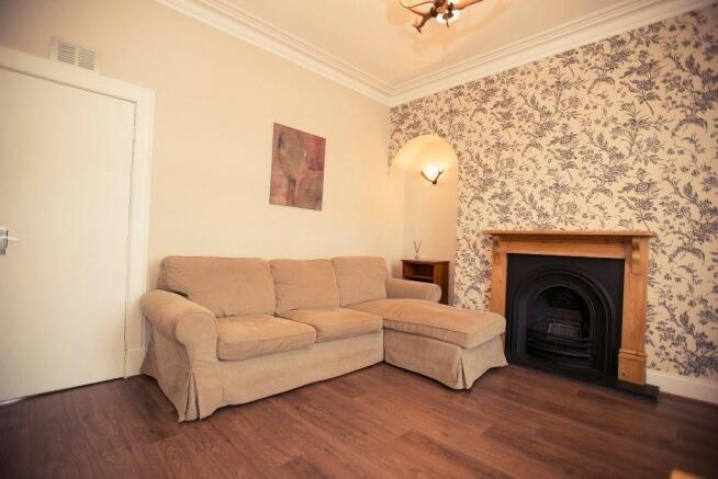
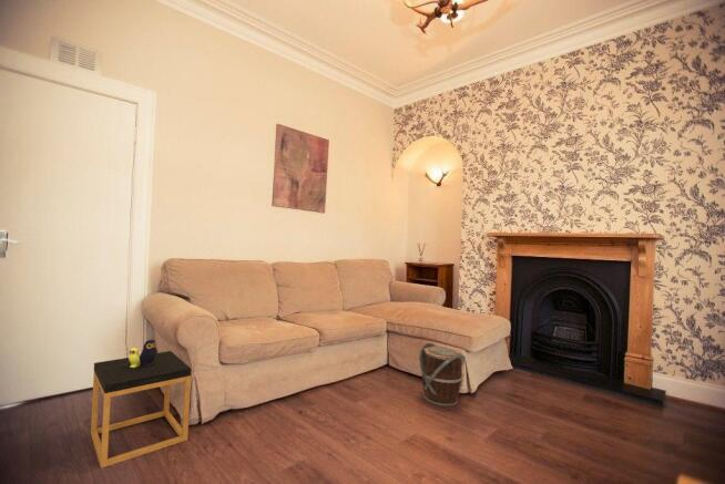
+ bucket [418,342,467,408]
+ side table [90,339,192,468]
